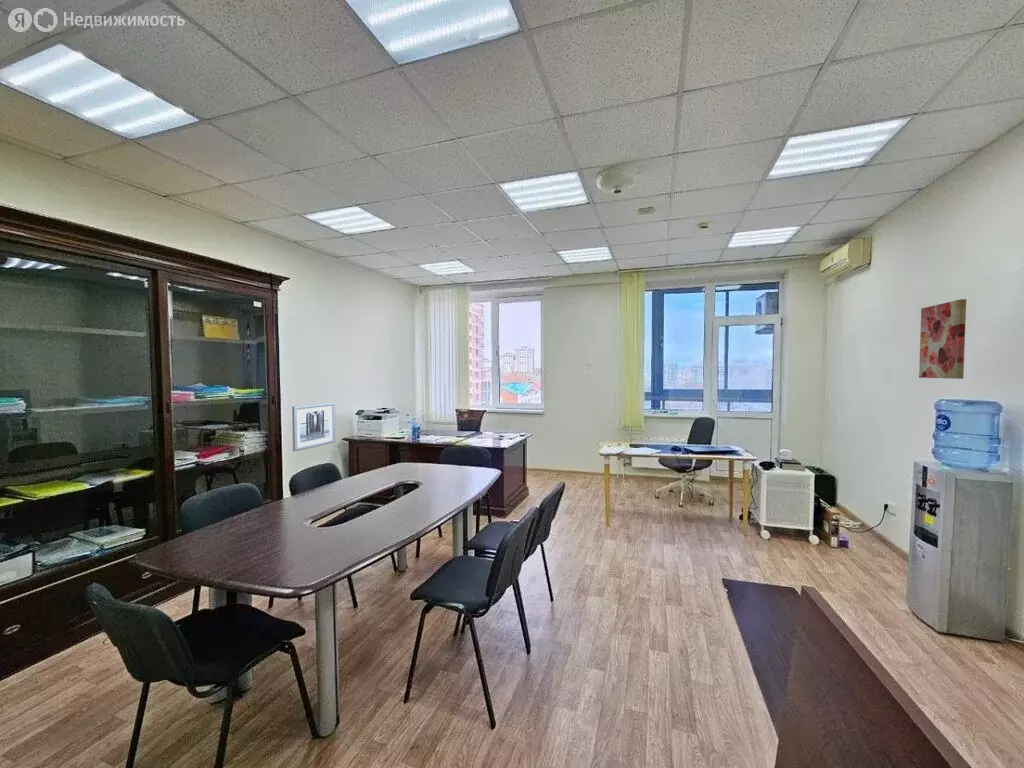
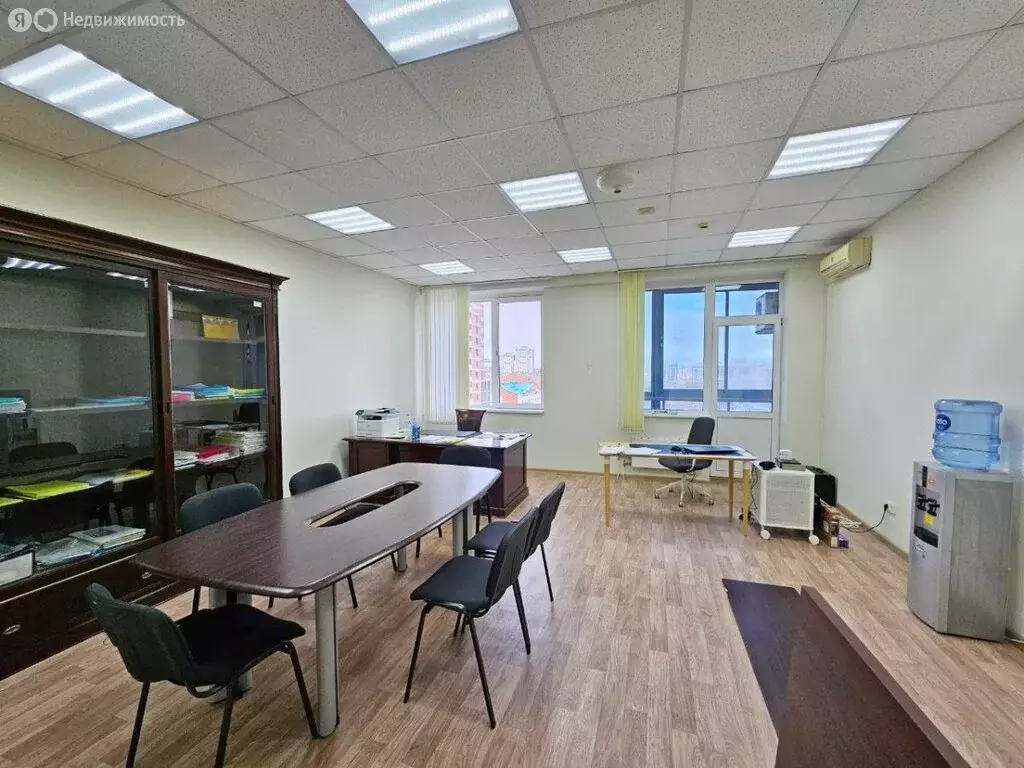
- wall art [918,298,967,380]
- wall art [291,401,337,452]
